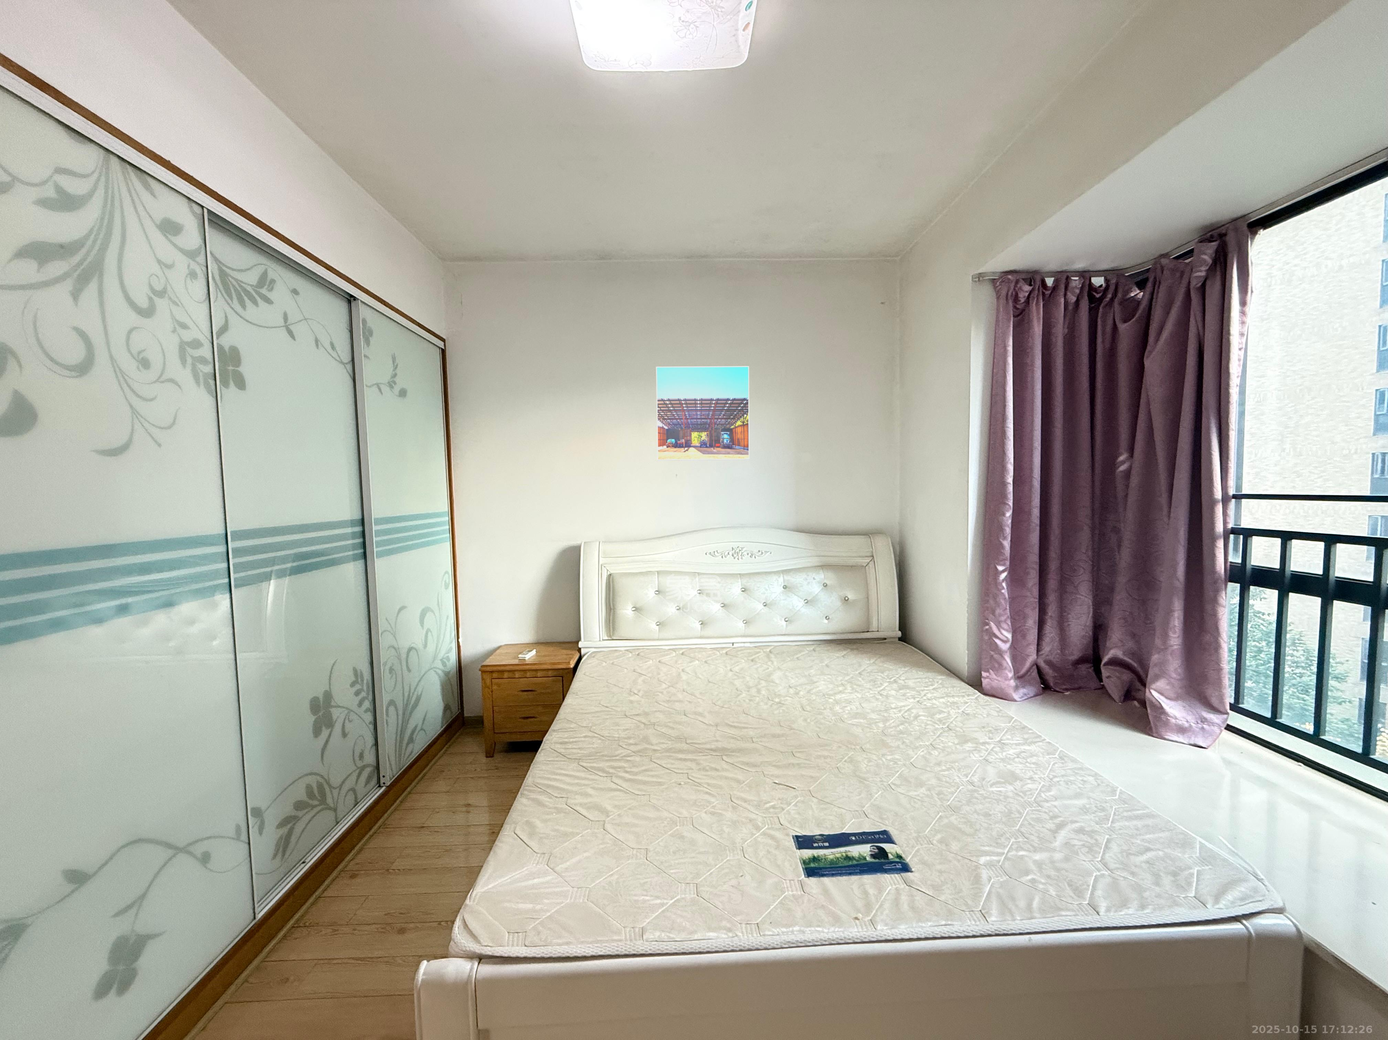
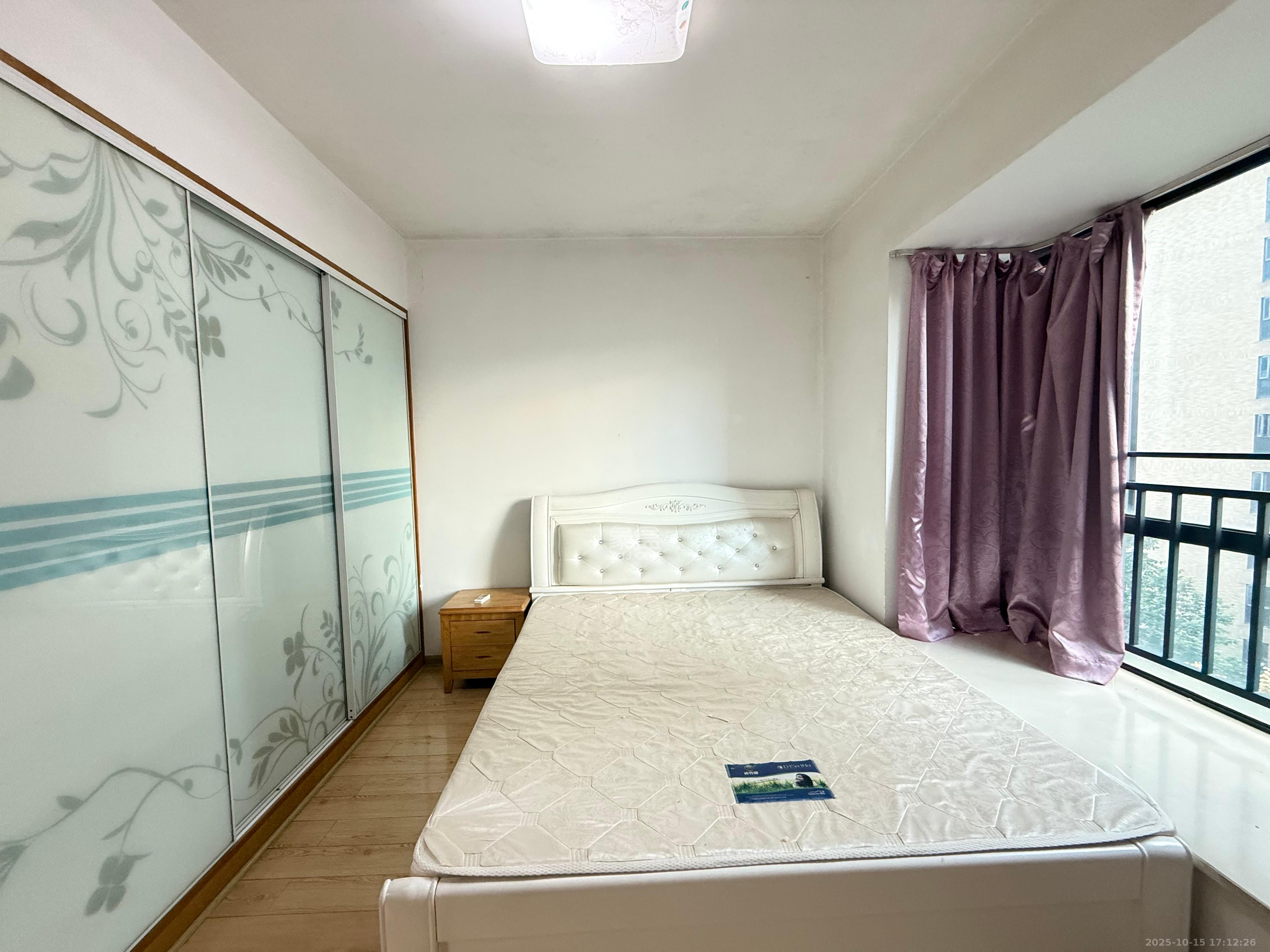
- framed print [656,366,750,461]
